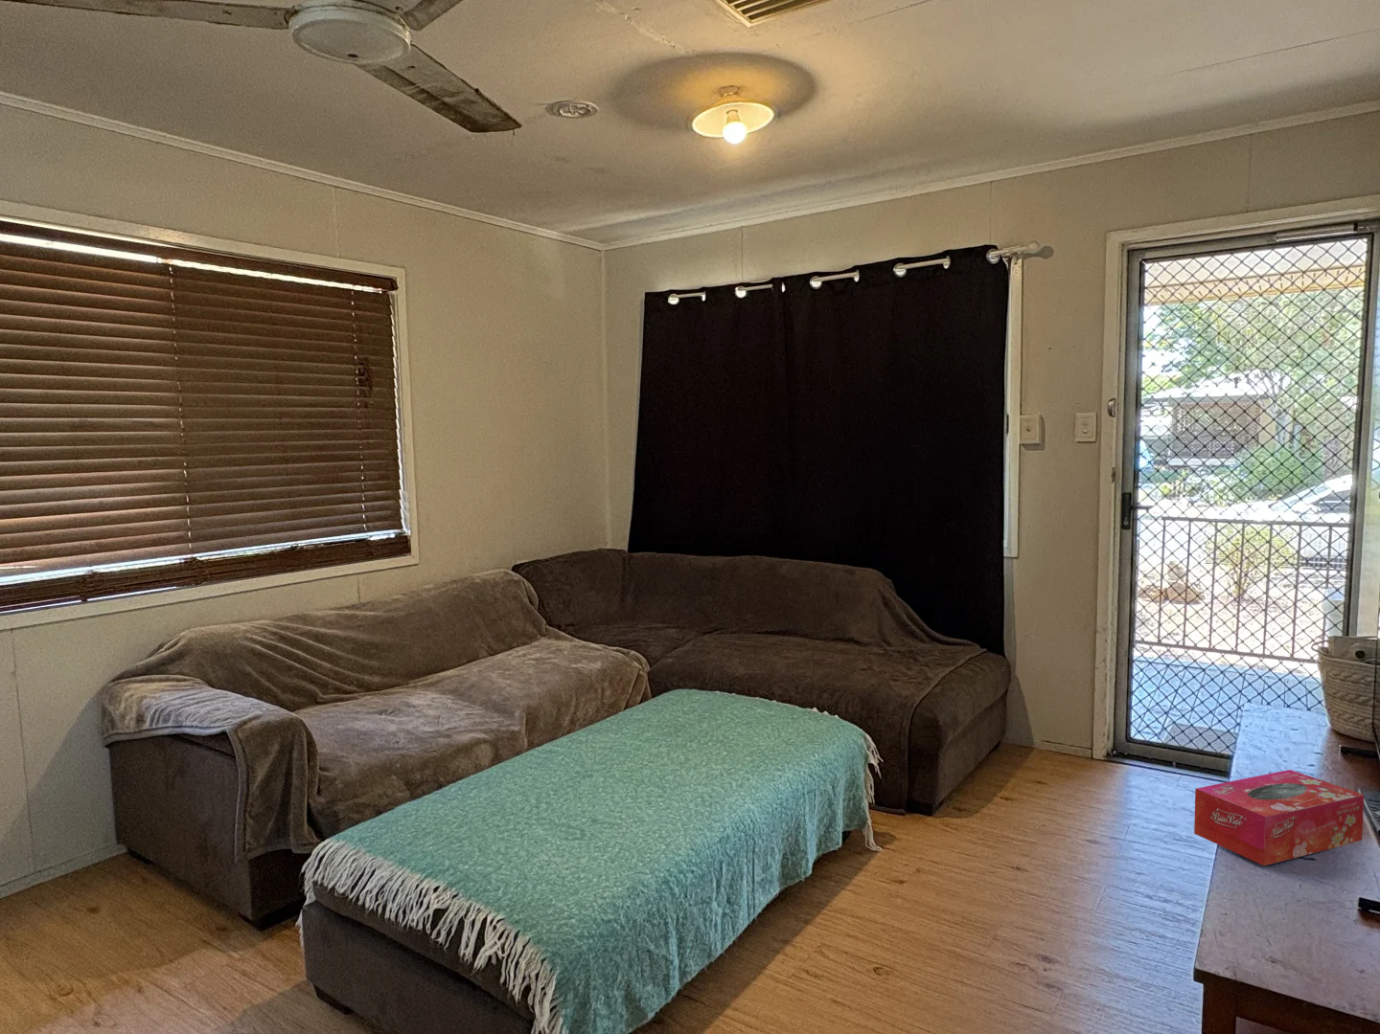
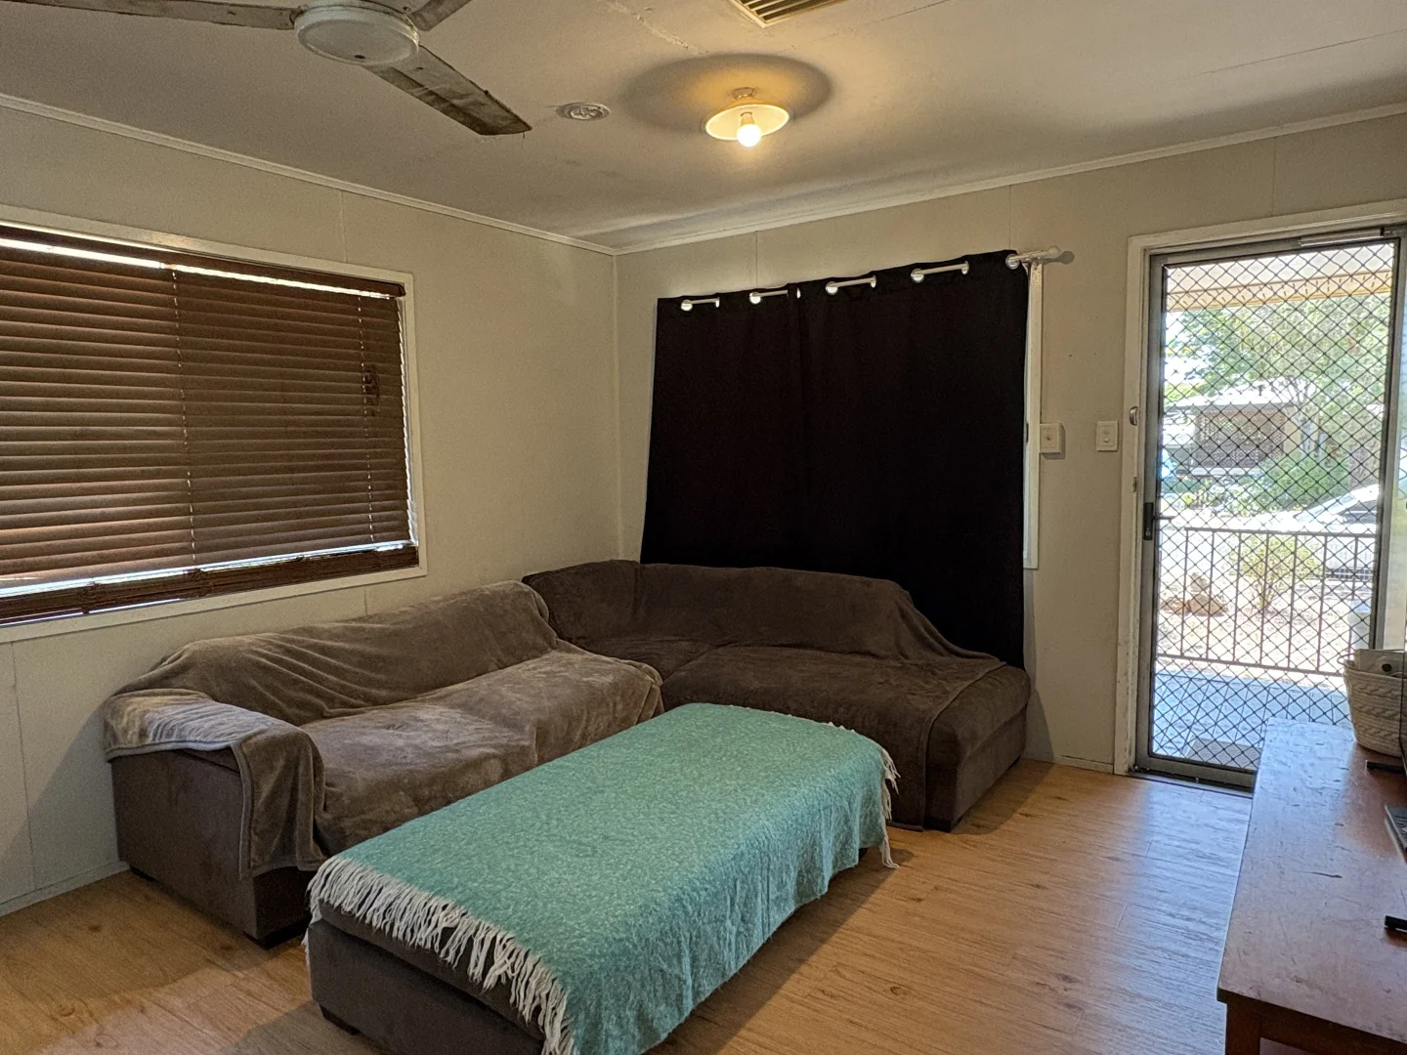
- tissue box [1193,769,1365,867]
